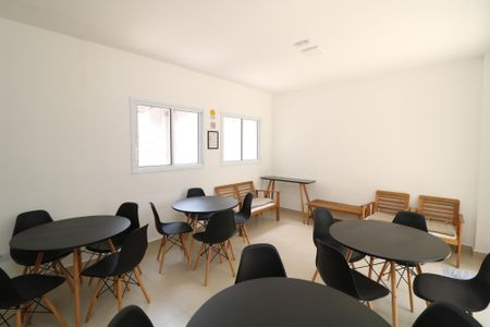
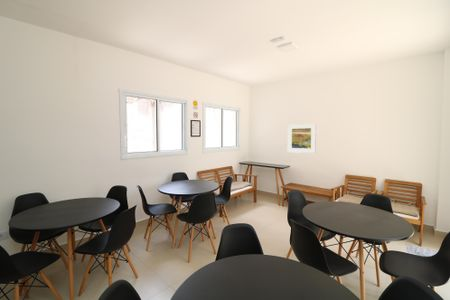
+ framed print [287,122,317,154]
